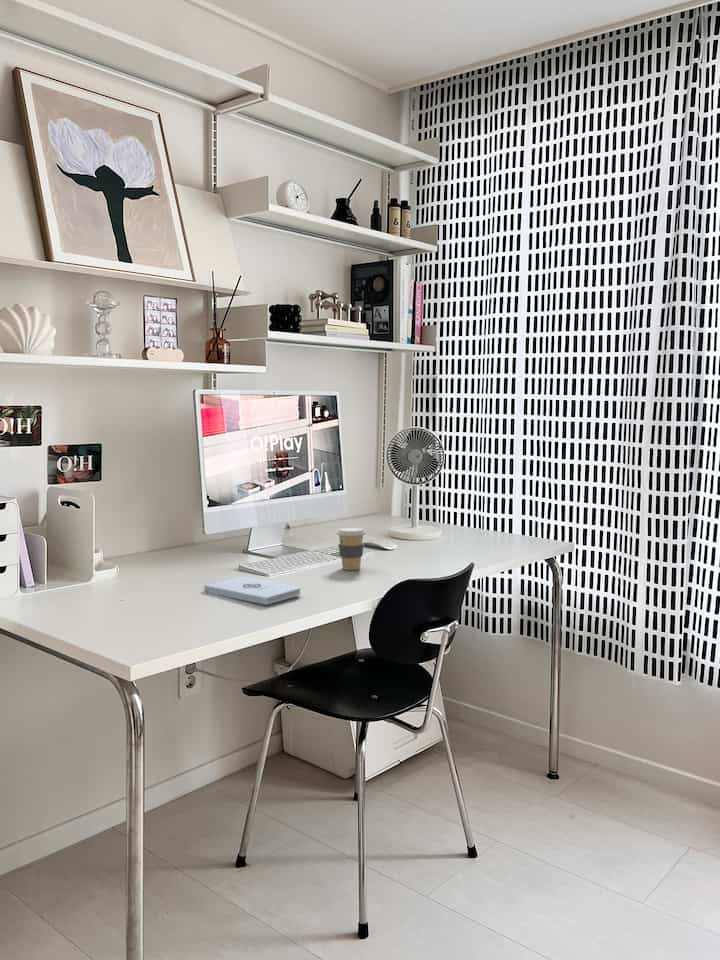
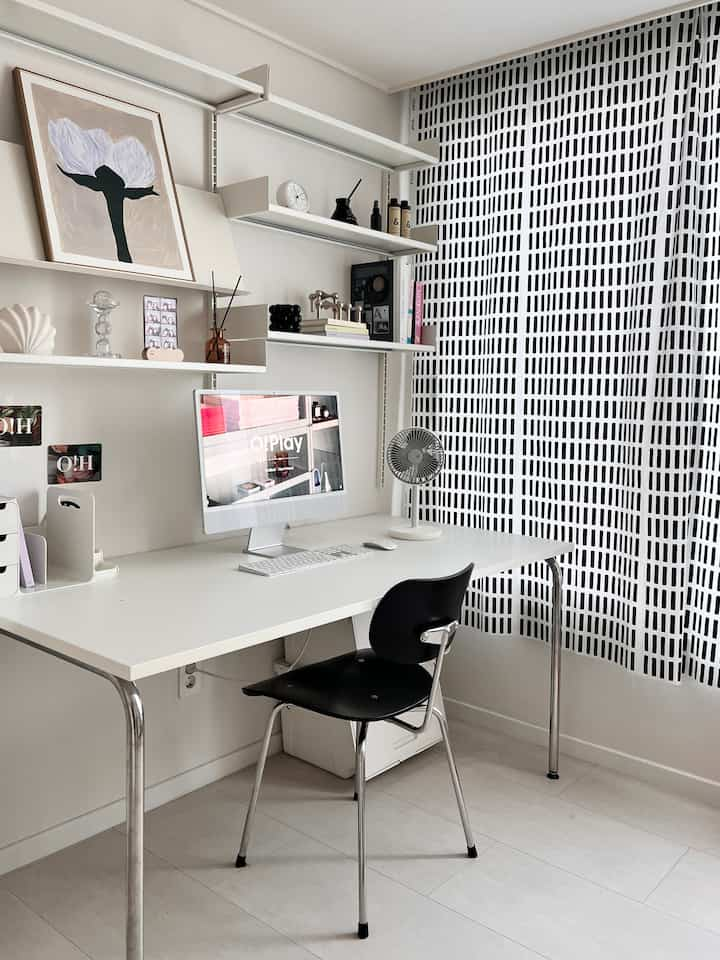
- notepad [203,576,302,606]
- coffee cup [335,526,367,571]
